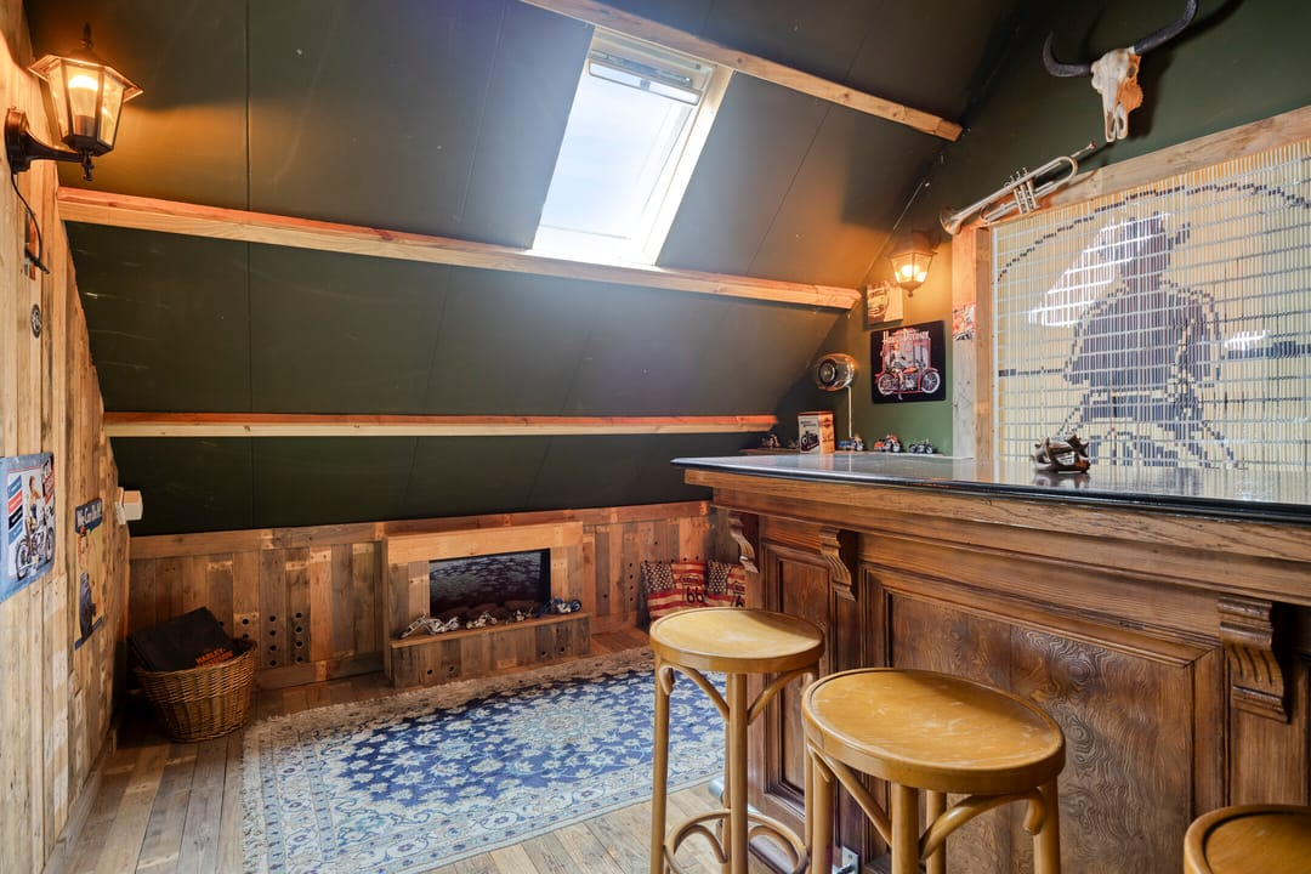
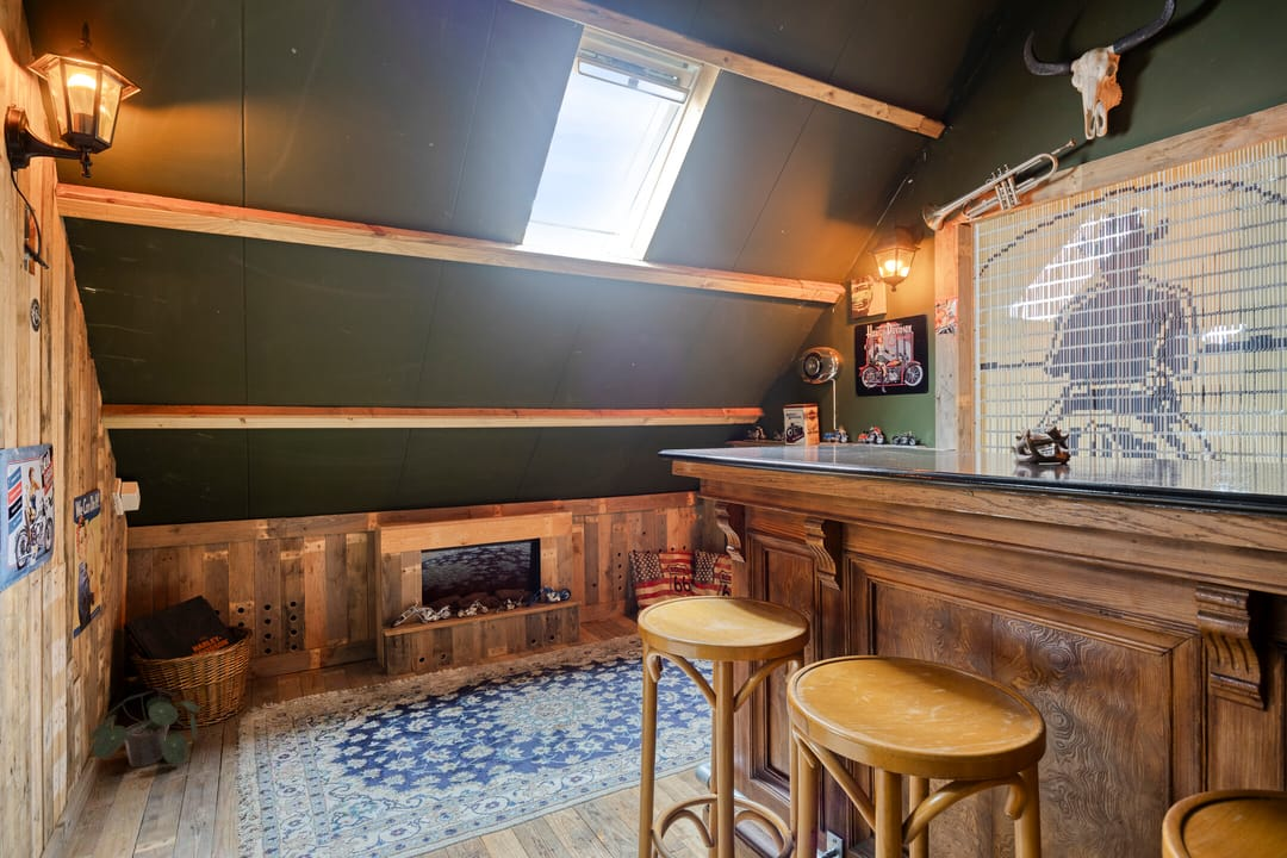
+ potted plant [89,686,201,769]
